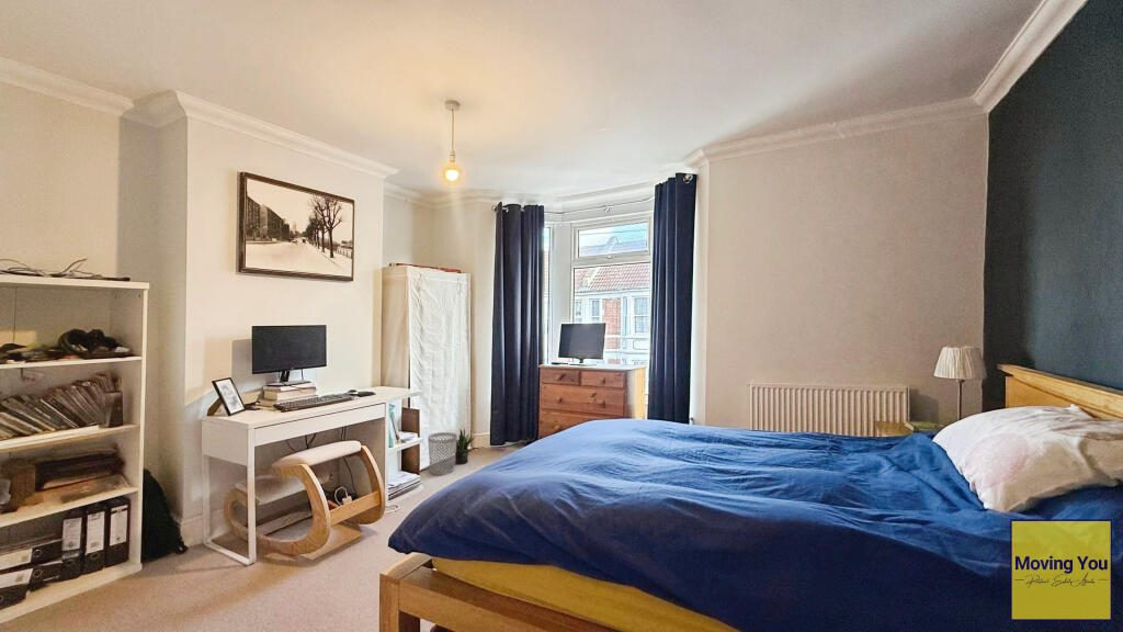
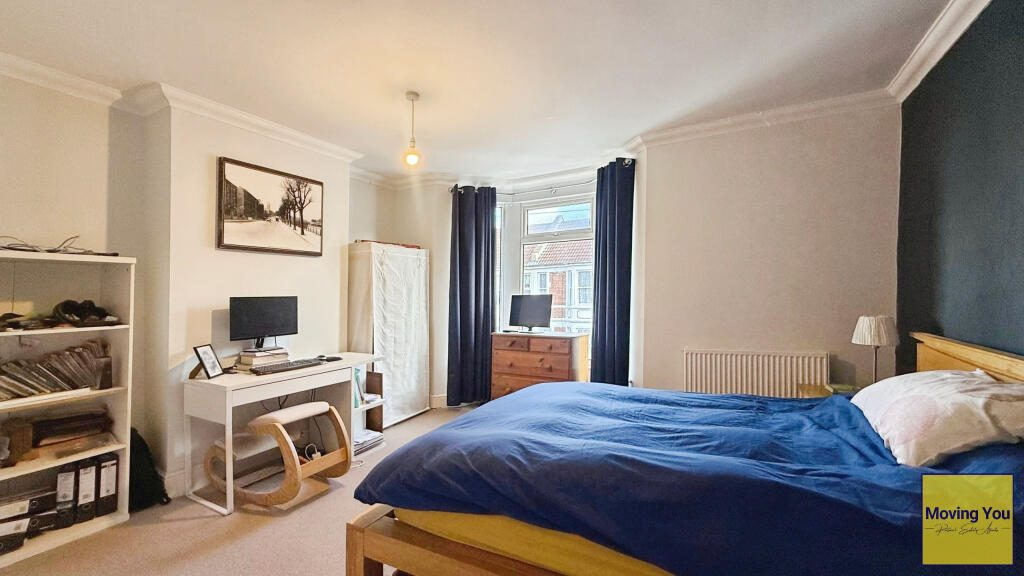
- wastebasket [427,431,458,476]
- potted plant [454,427,476,465]
